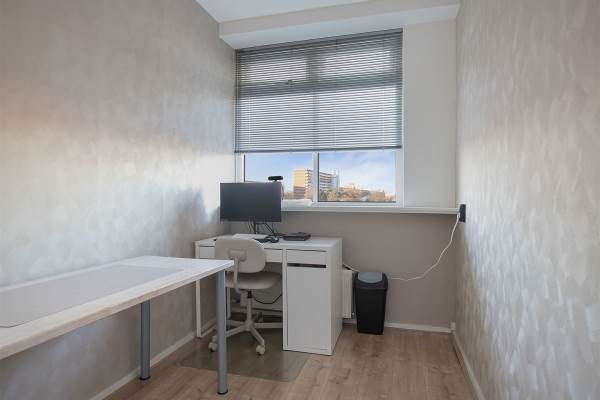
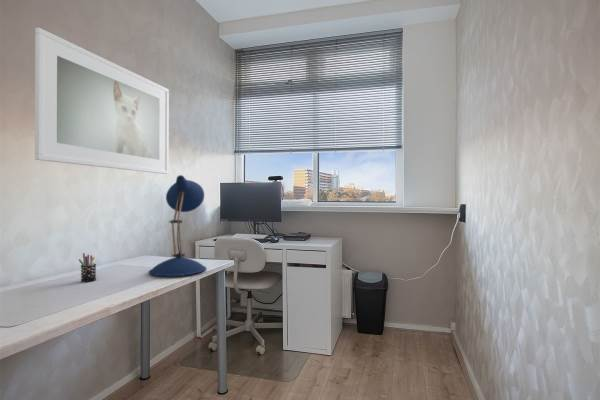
+ desk lamp [148,174,207,277]
+ pen holder [78,252,97,283]
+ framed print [34,27,170,175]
